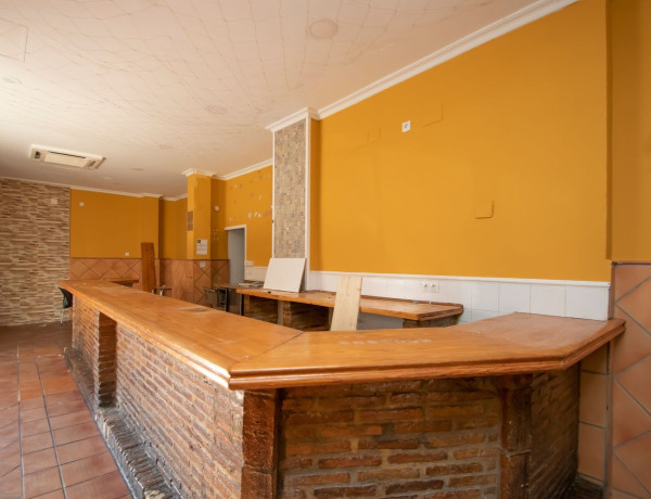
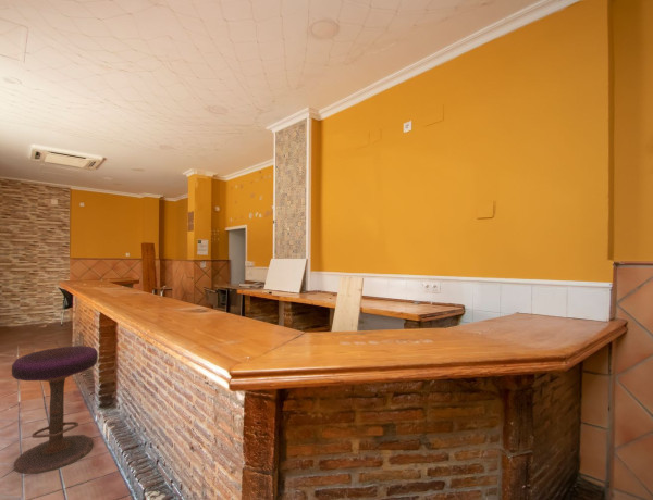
+ stool [11,345,99,475]
